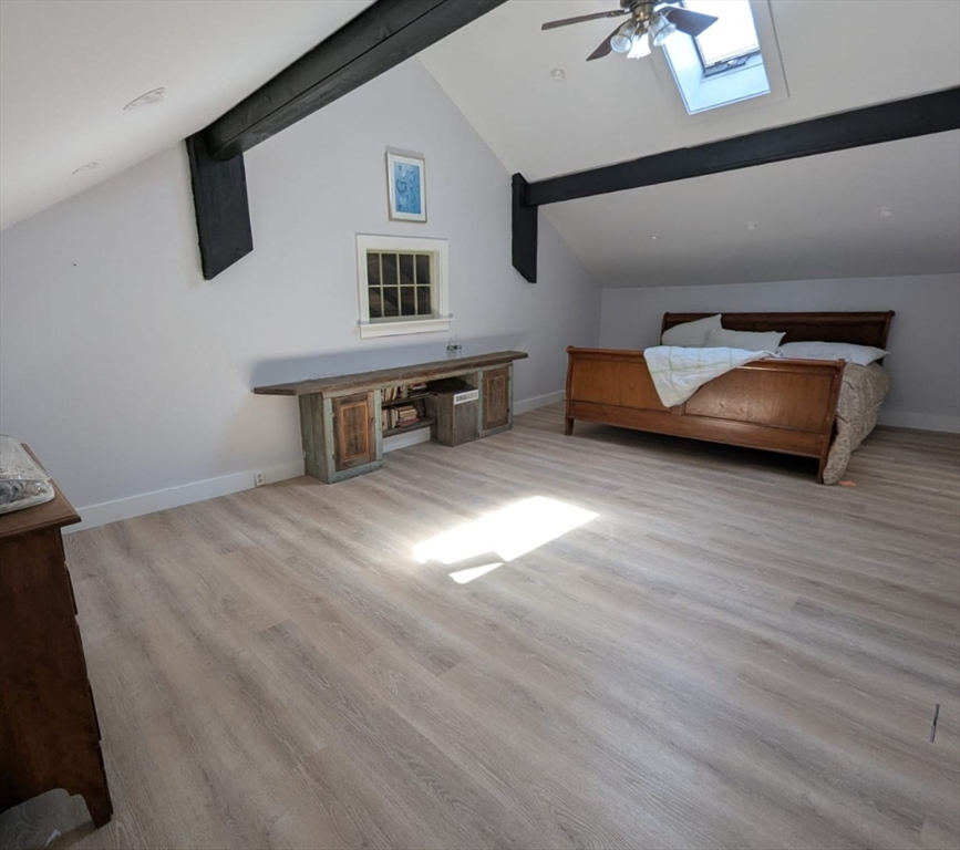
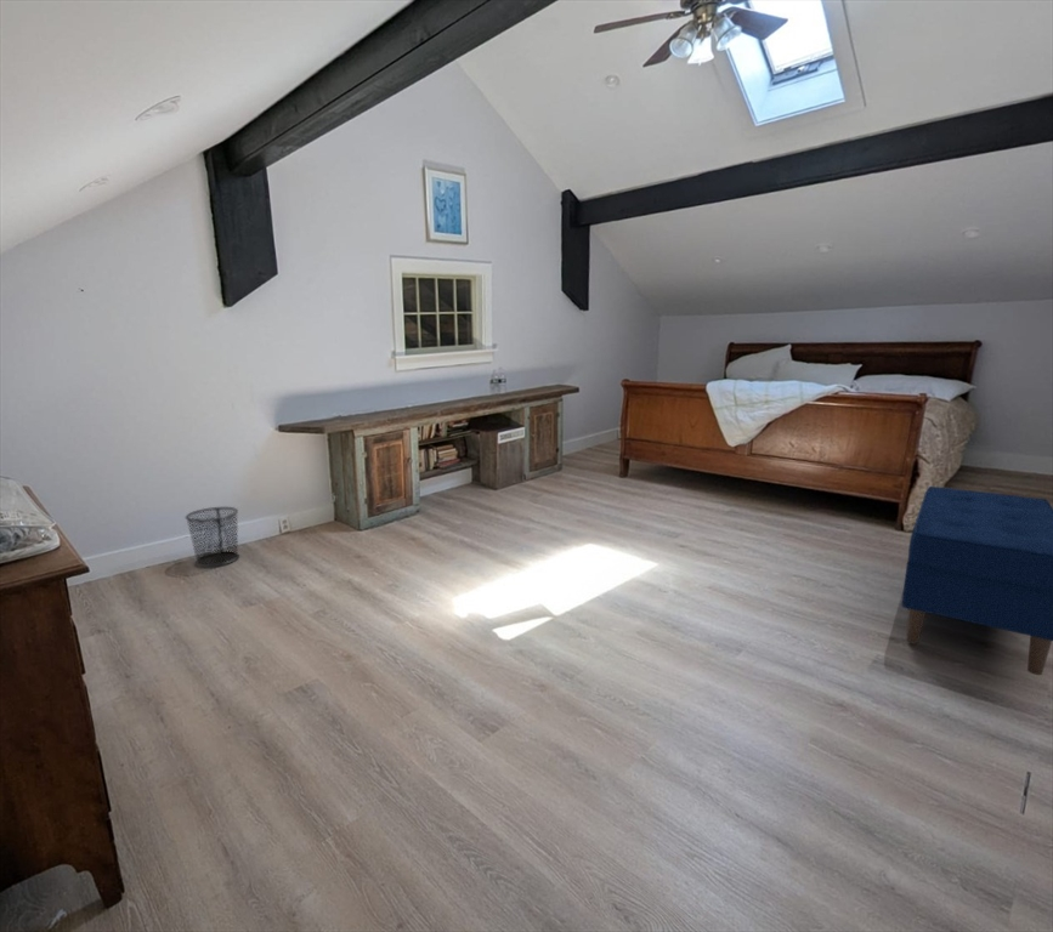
+ waste bin [183,506,240,568]
+ bench [900,485,1053,676]
